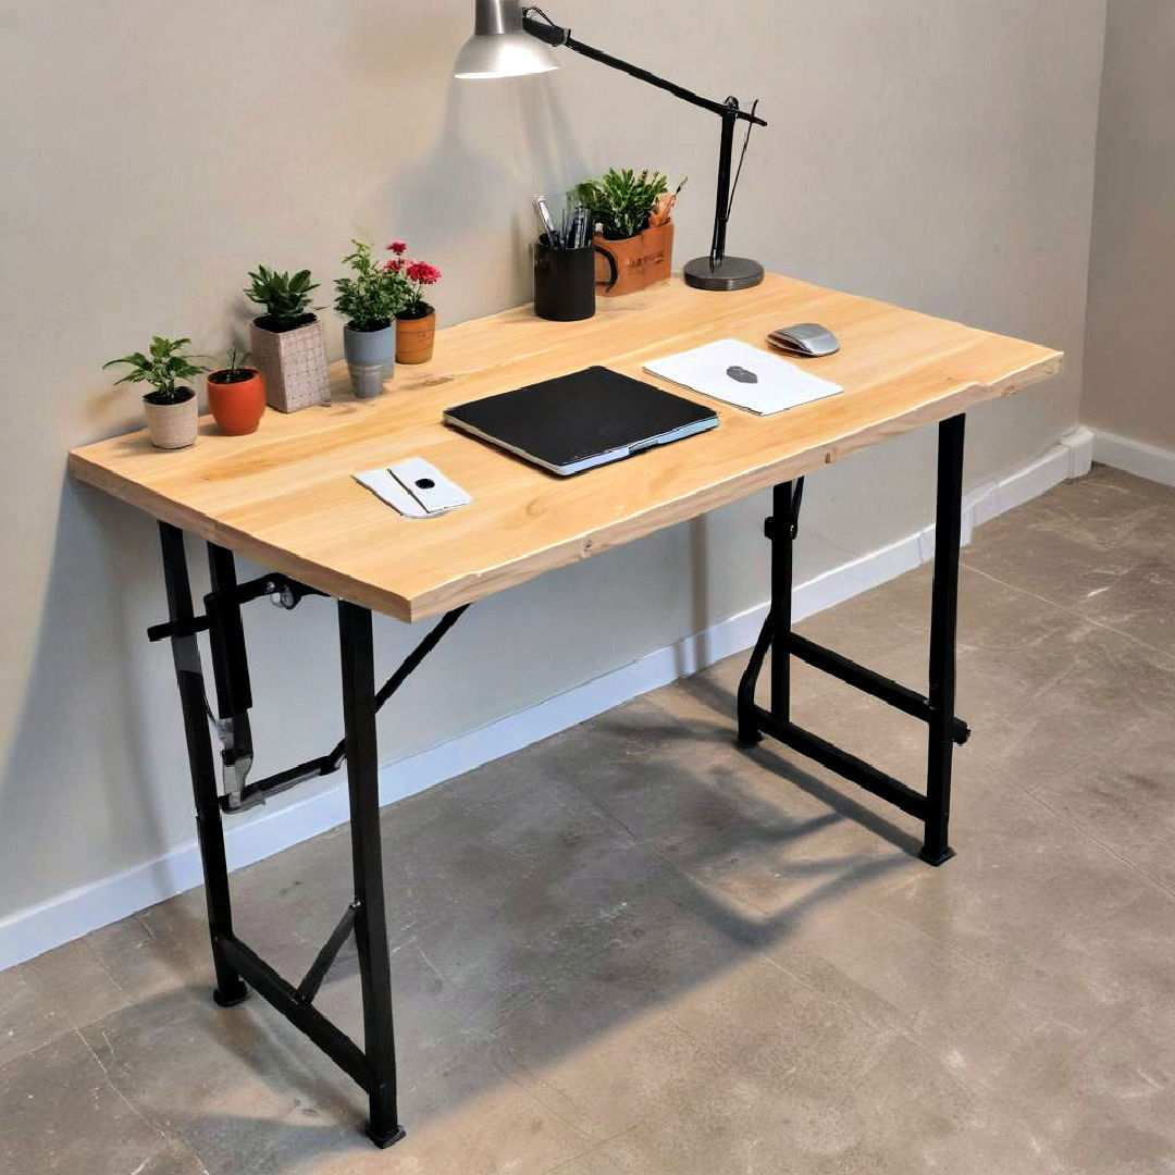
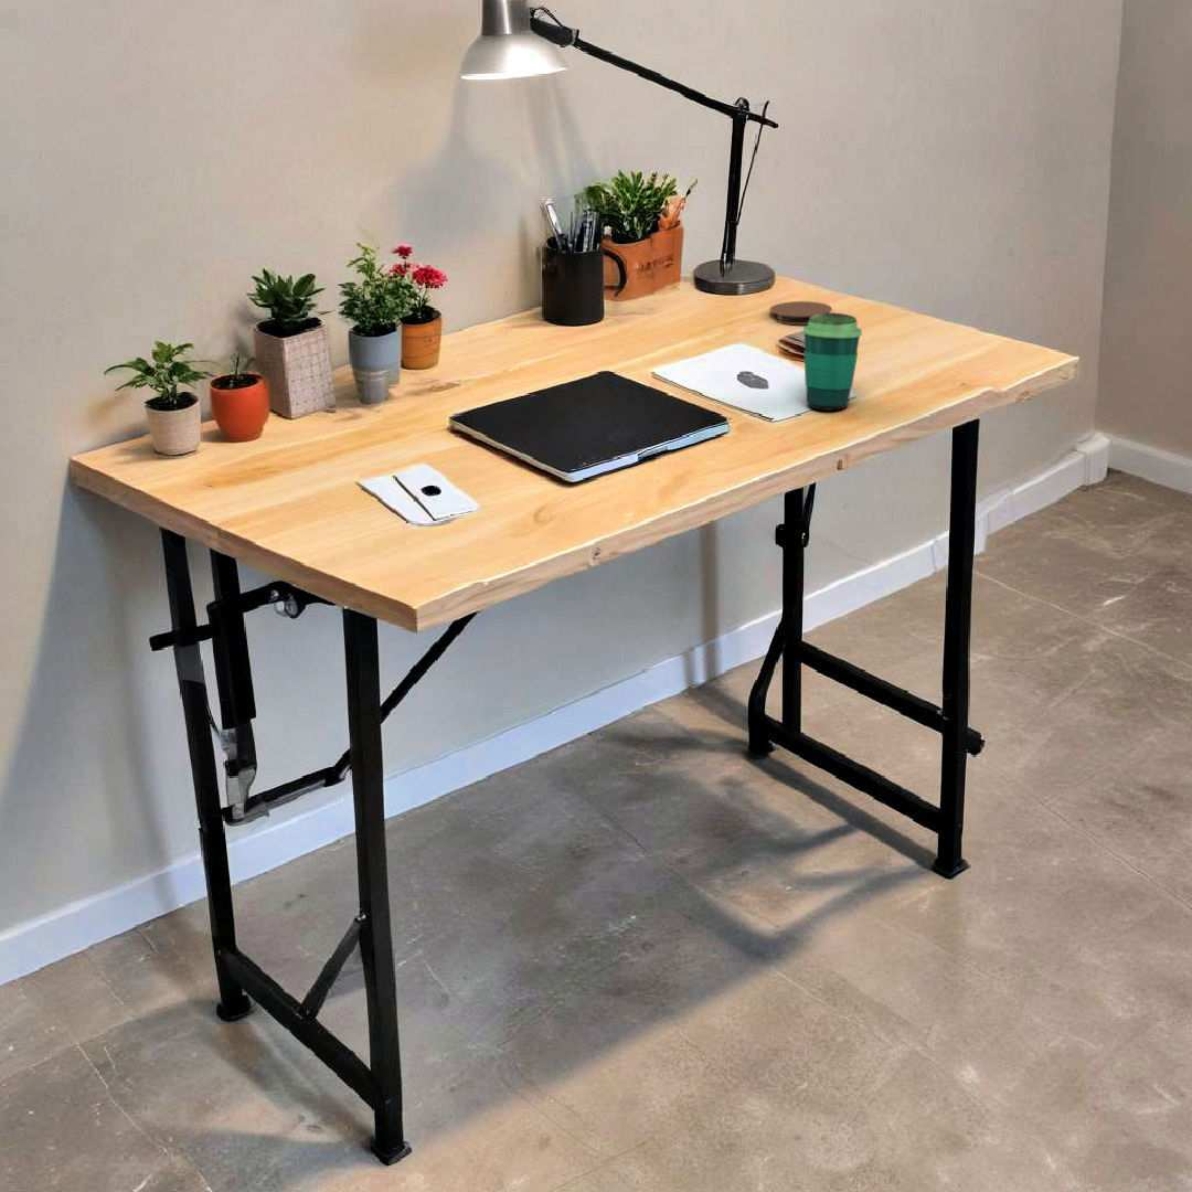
+ coaster [769,300,833,326]
+ cup [801,312,863,412]
